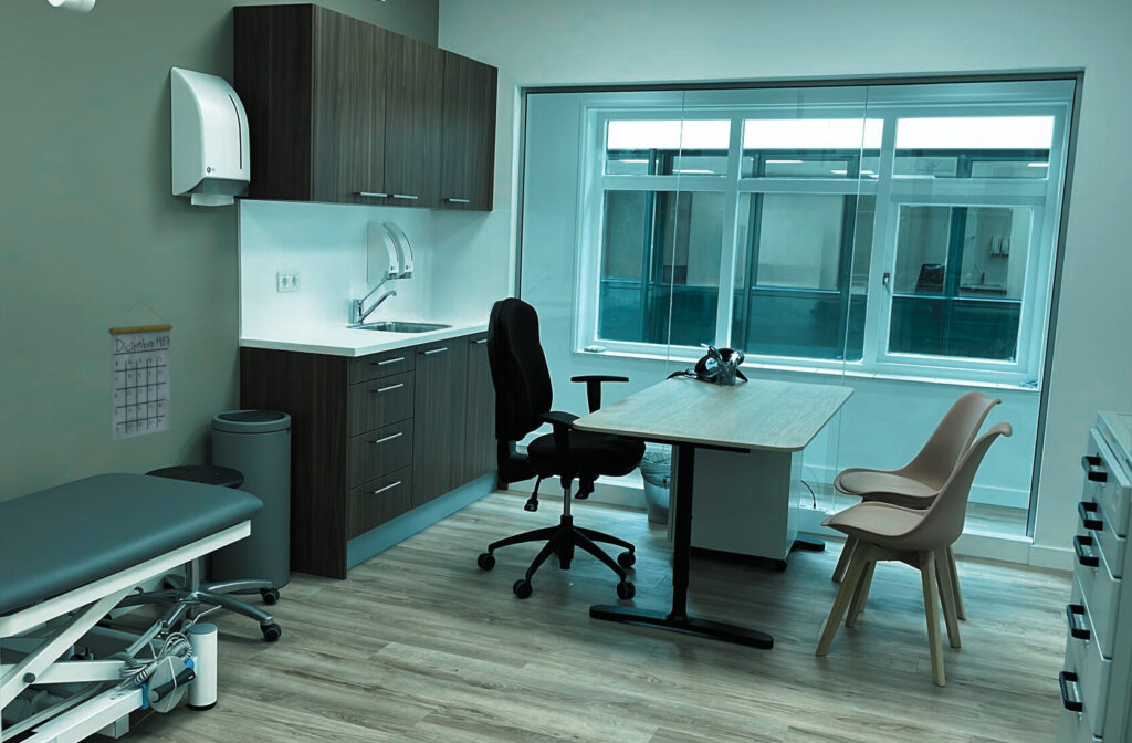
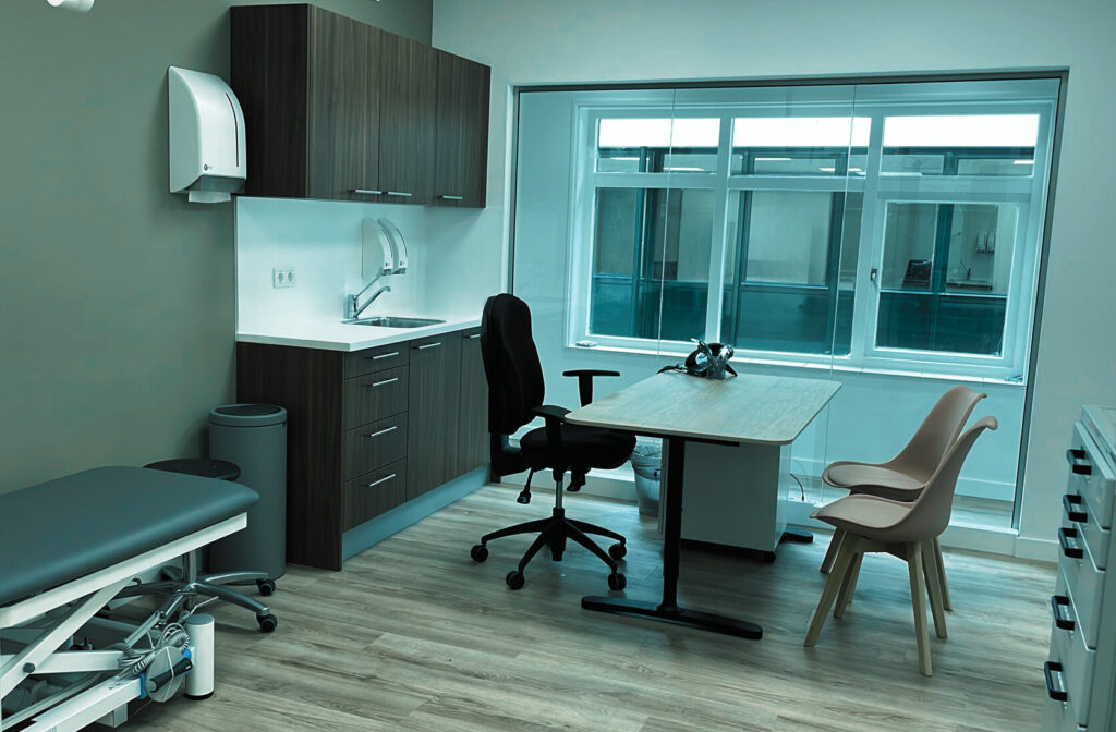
- calendar [108,299,174,442]
